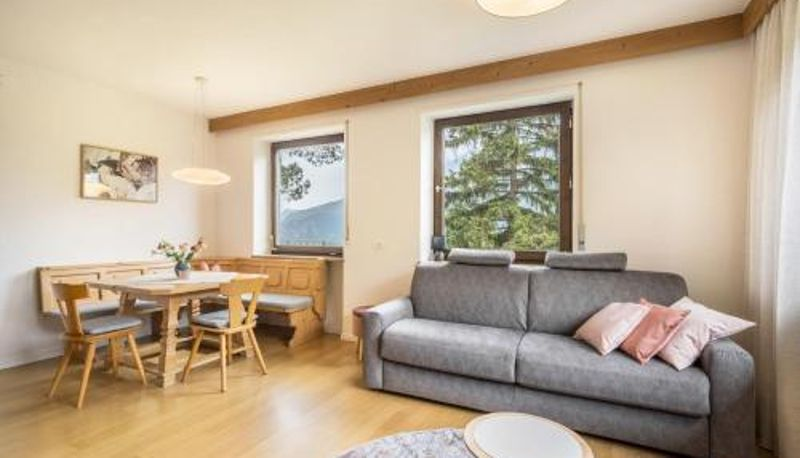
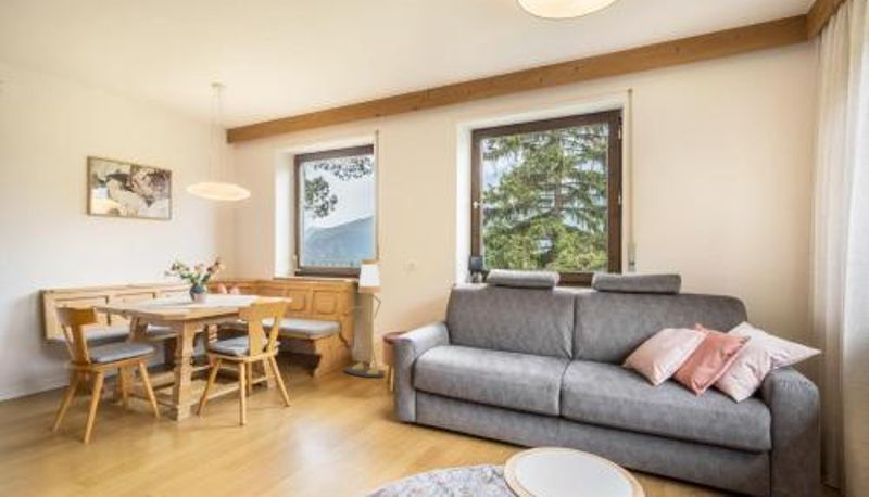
+ floor lamp [343,258,386,379]
